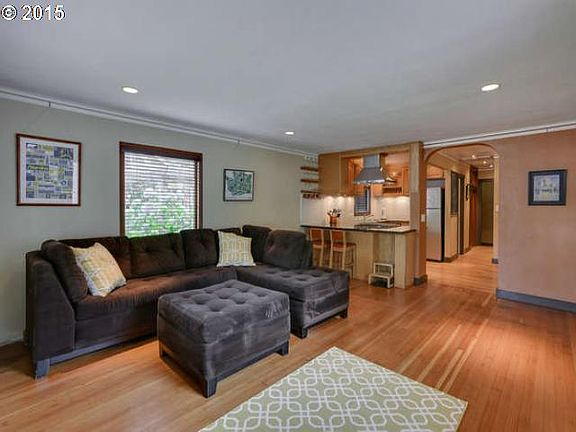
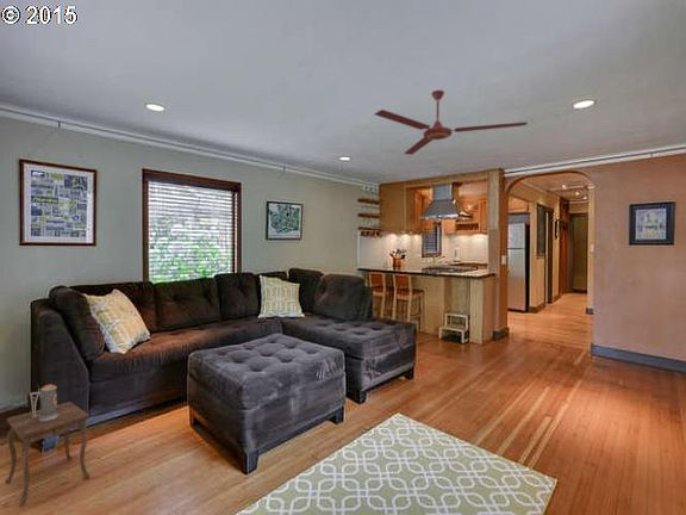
+ side table [4,381,92,508]
+ ceiling fan [374,89,529,156]
